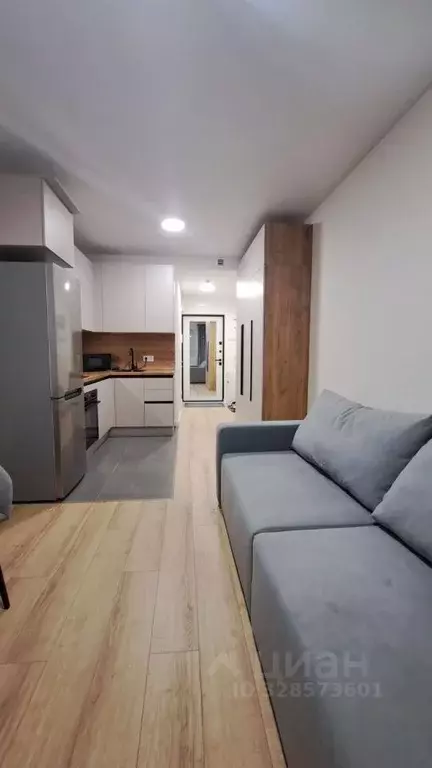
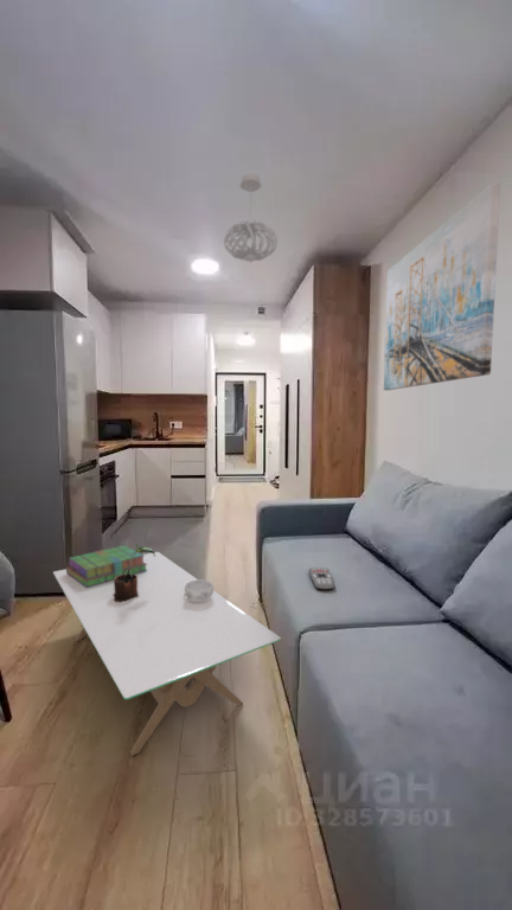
+ remote control [308,566,335,591]
+ stack of books [65,545,147,588]
+ decorative bowl [184,578,215,602]
+ potted plant [113,543,155,603]
+ pendant light [223,173,279,263]
+ coffee table [52,551,282,757]
+ wall art [383,181,501,391]
